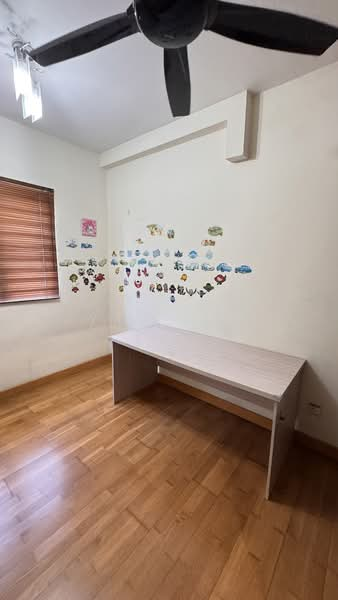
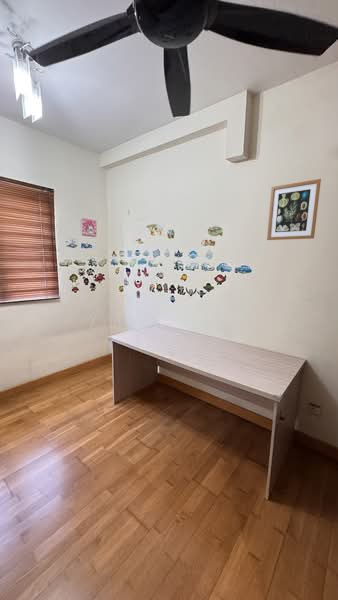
+ wall art [266,178,322,241]
